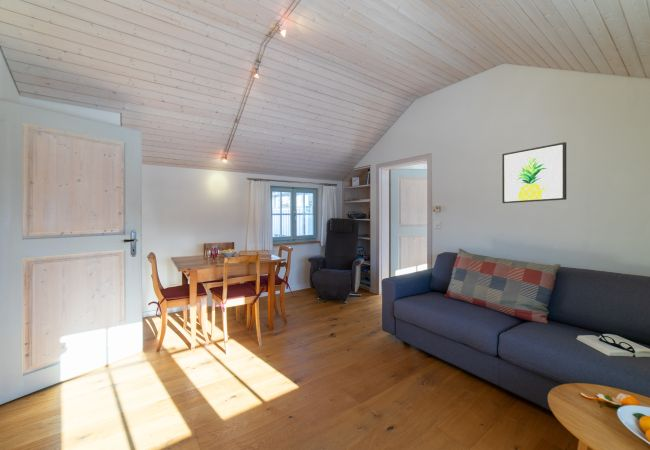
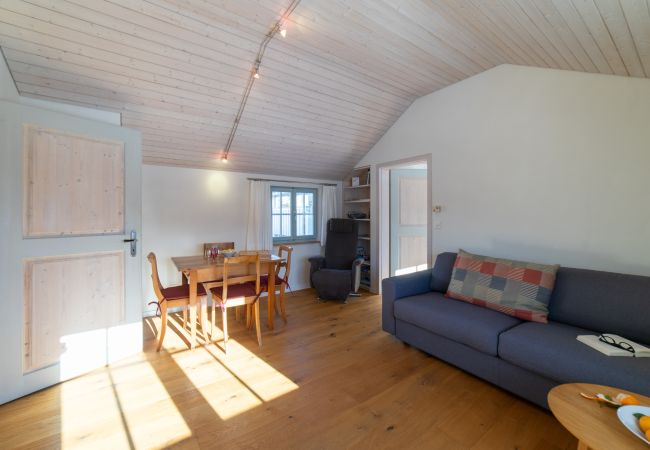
- wall art [501,141,567,204]
